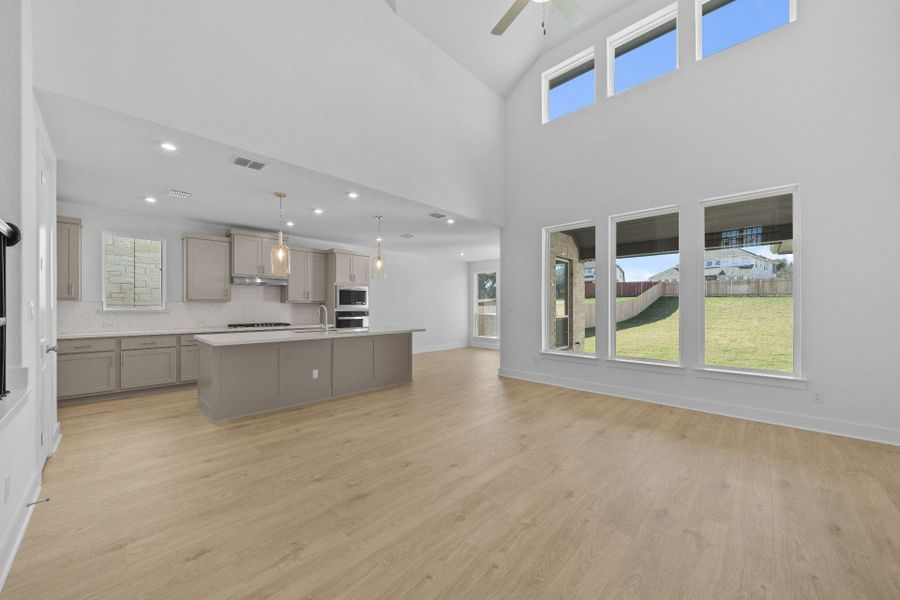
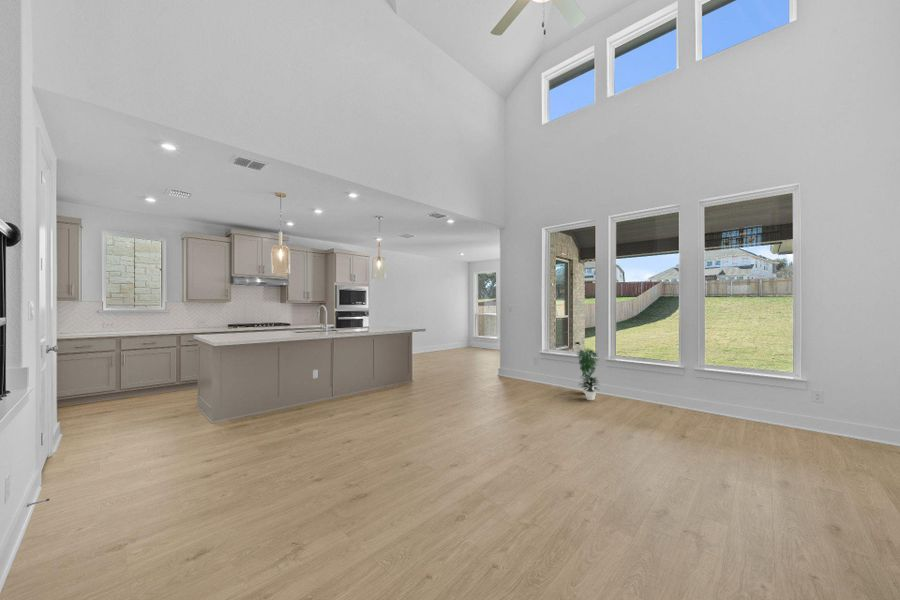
+ potted plant [576,346,600,401]
